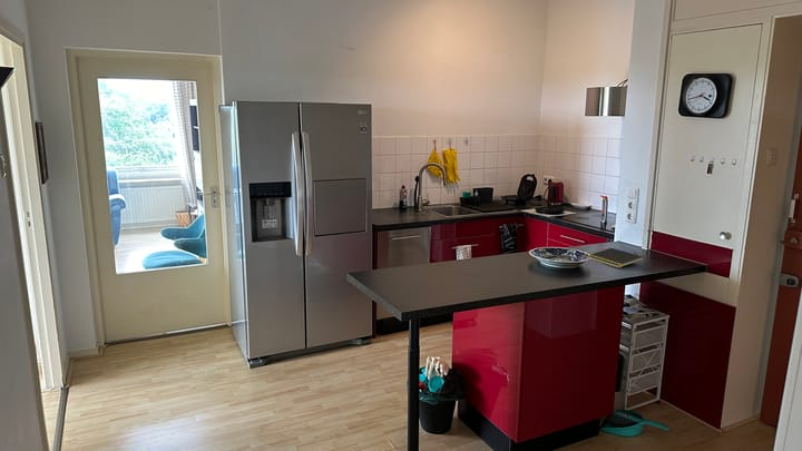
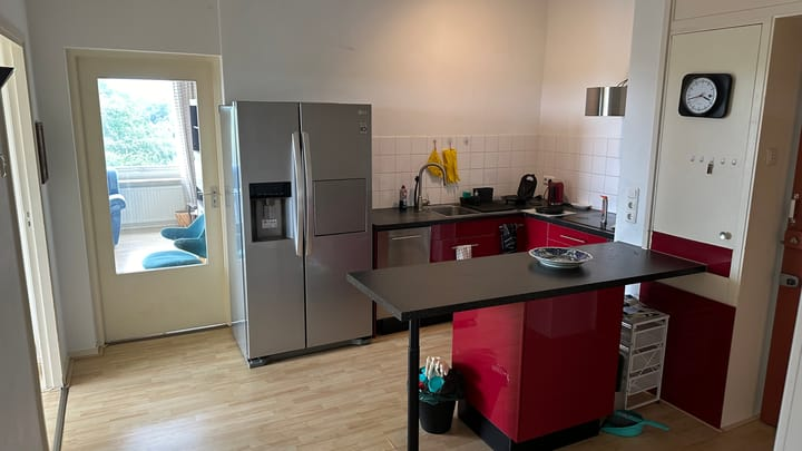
- notepad [588,247,645,268]
